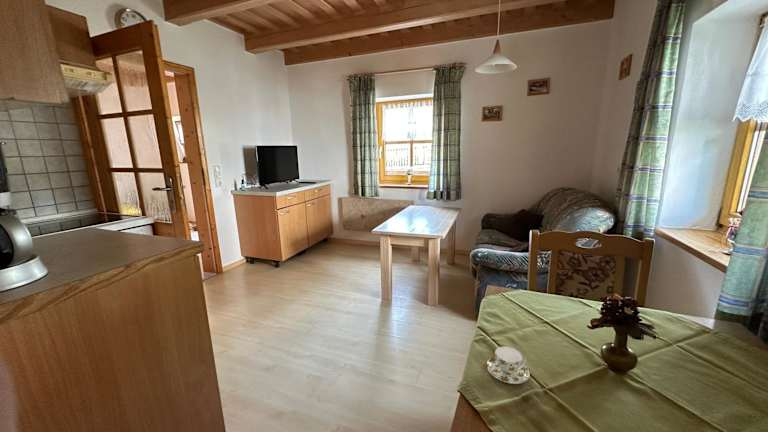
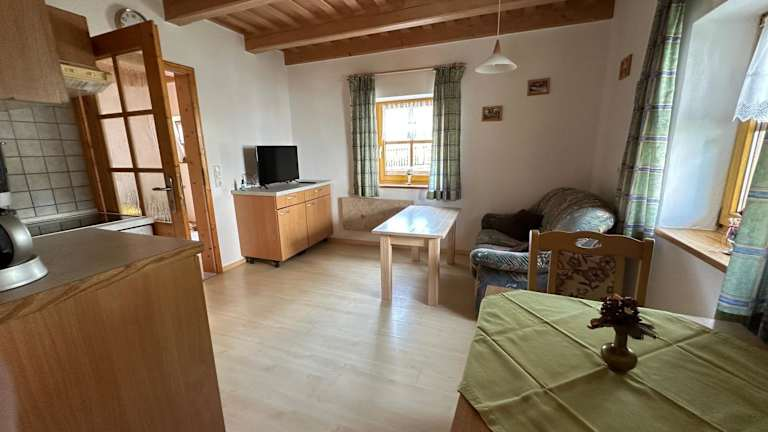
- teacup [486,345,531,385]
